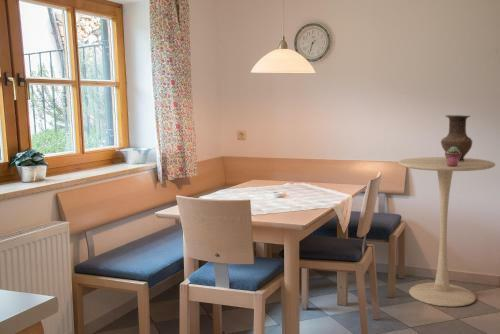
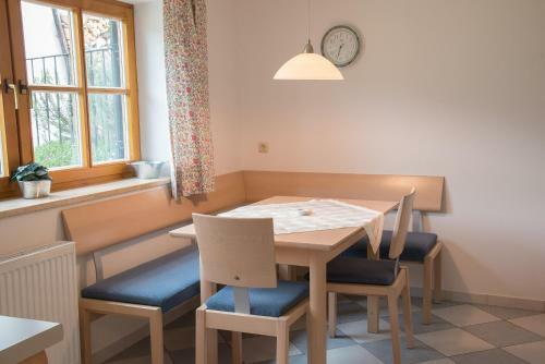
- vase [440,114,473,162]
- potted succulent [444,147,461,167]
- pedestal table [397,156,496,308]
